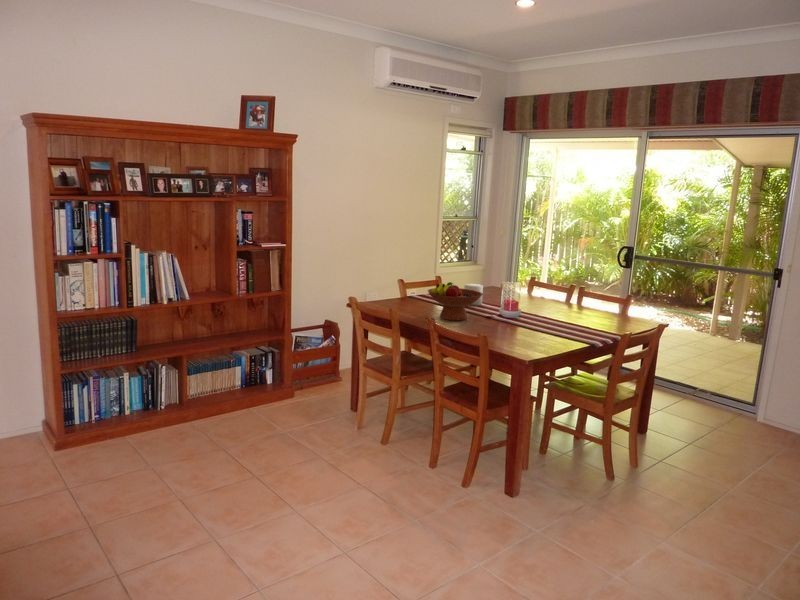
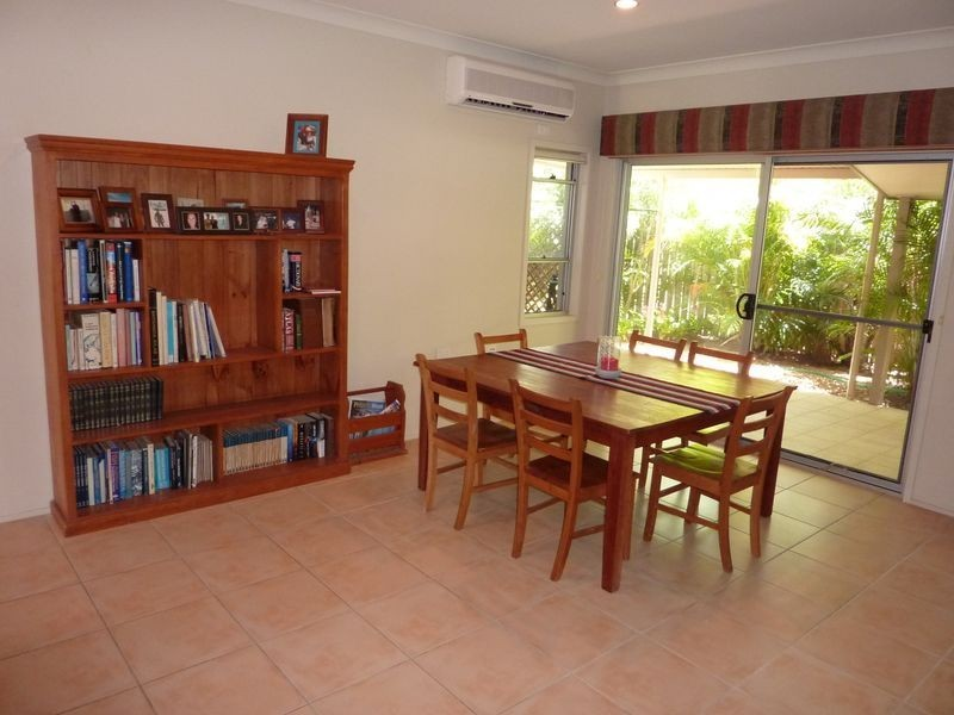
- candle [463,283,484,306]
- fruit bowl [427,281,484,321]
